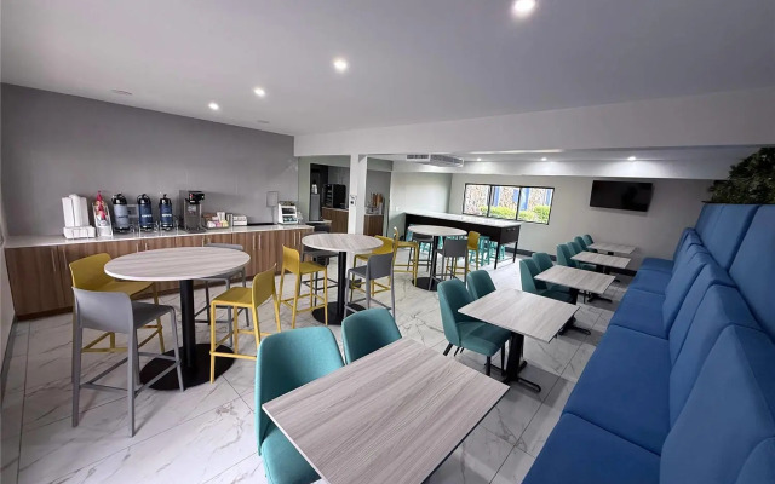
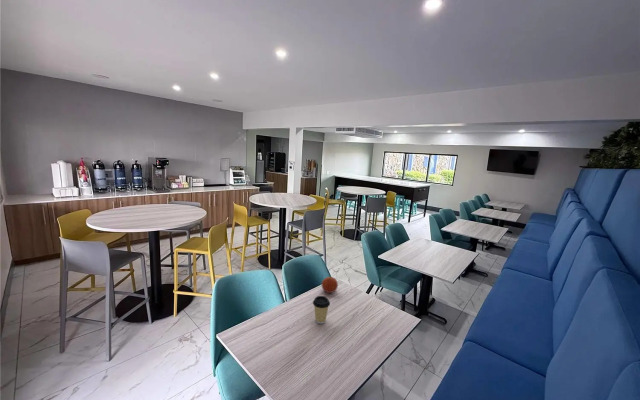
+ fruit [321,276,339,294]
+ coffee cup [312,295,331,324]
